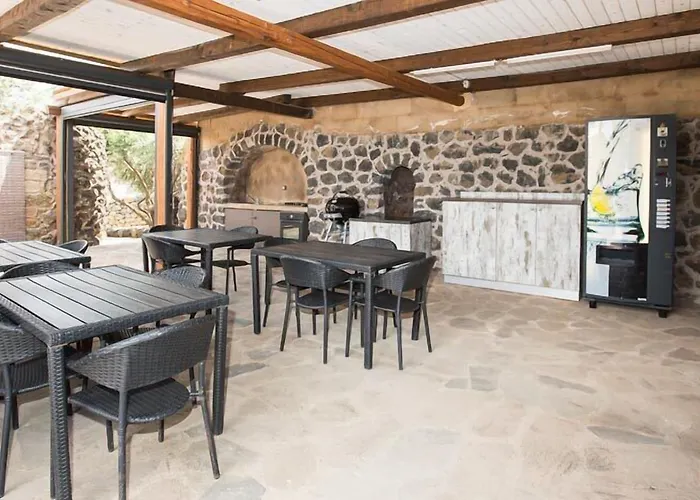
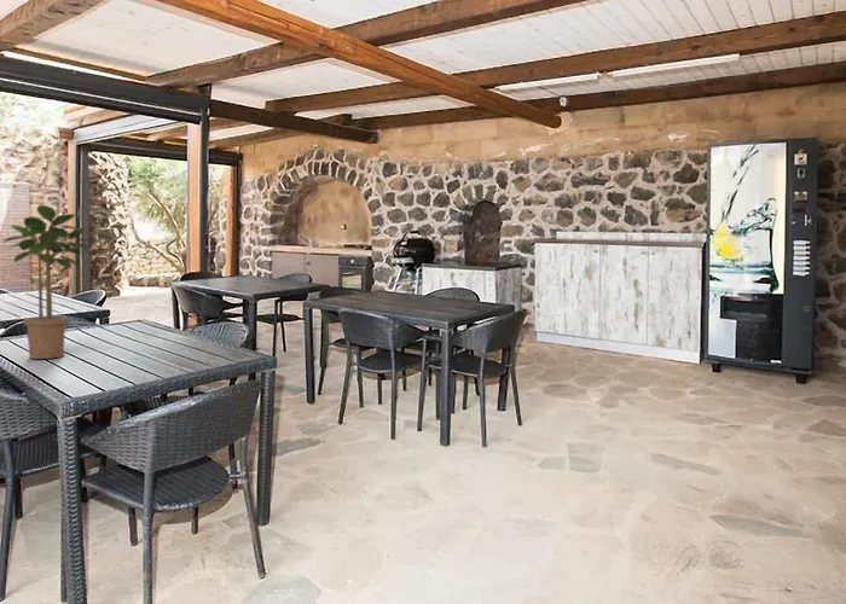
+ potted plant [1,203,100,360]
